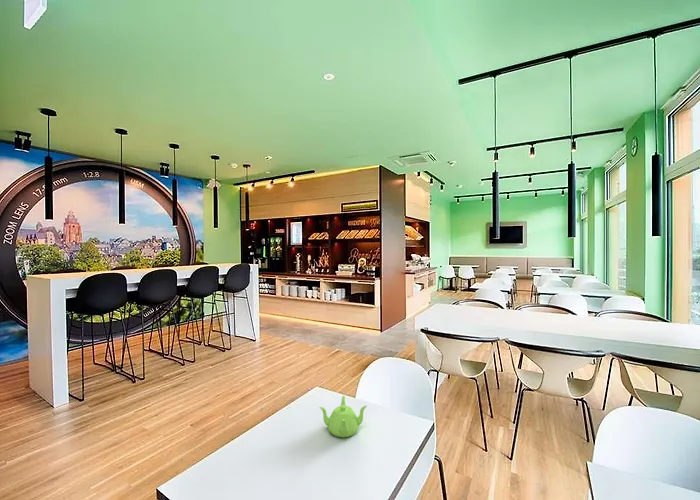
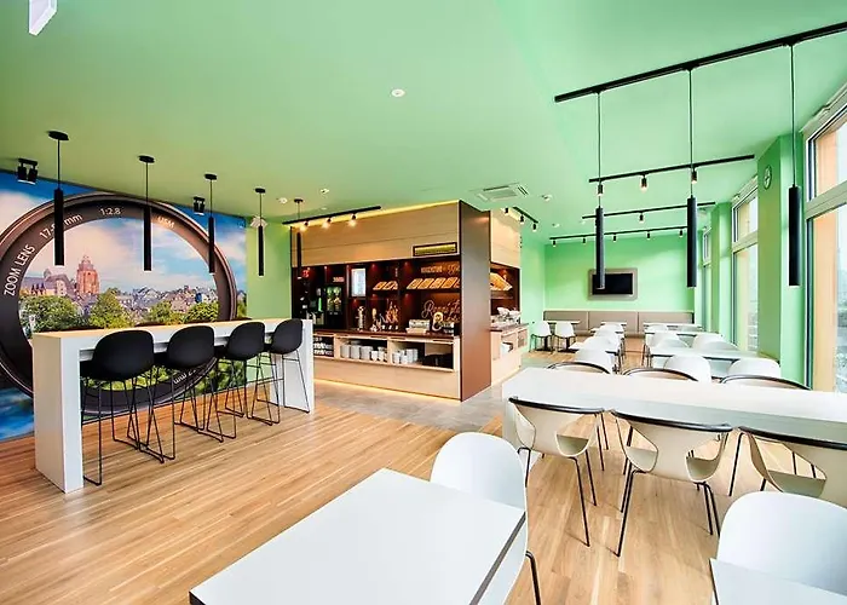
- teapot [318,395,368,438]
